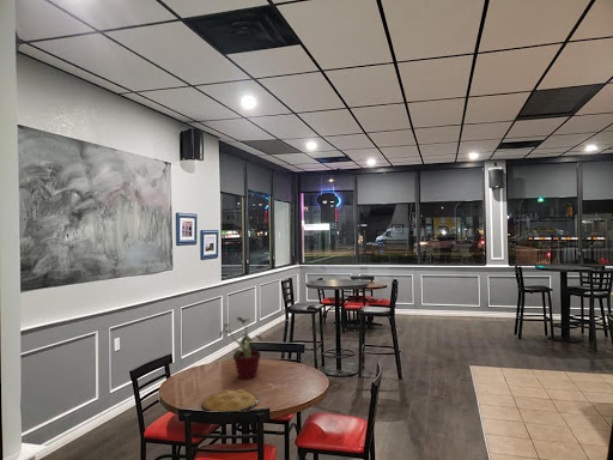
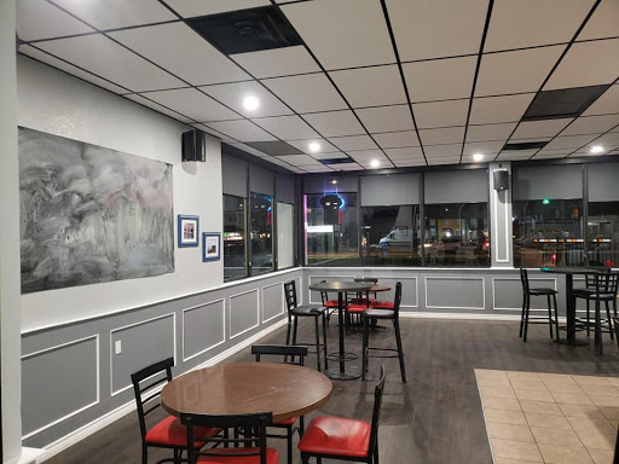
- potted plant [219,316,263,380]
- plate [201,388,260,412]
